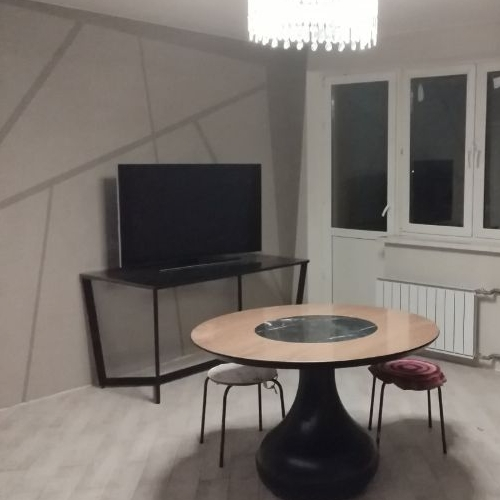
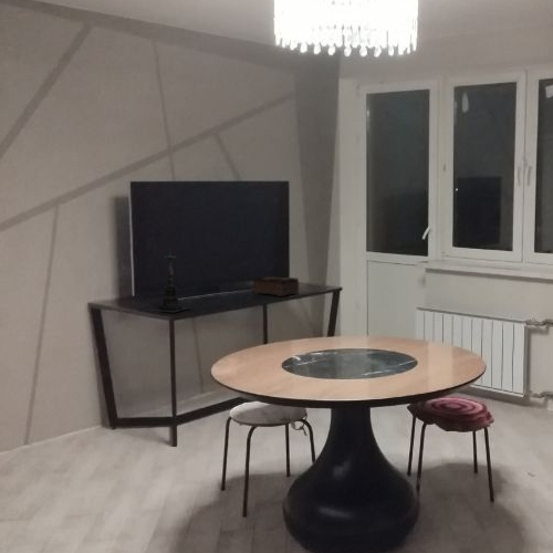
+ candle holder [152,247,192,313]
+ tissue box [252,275,300,298]
